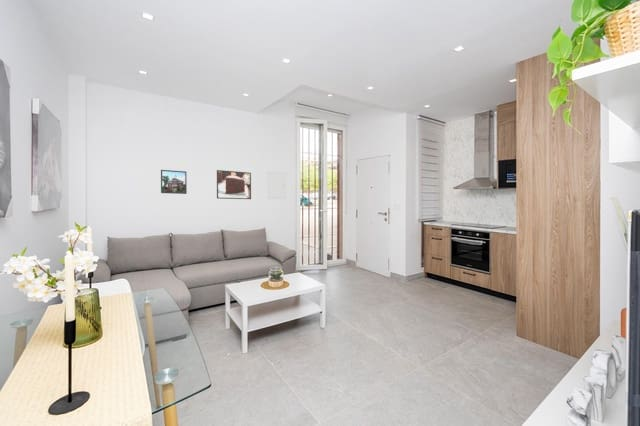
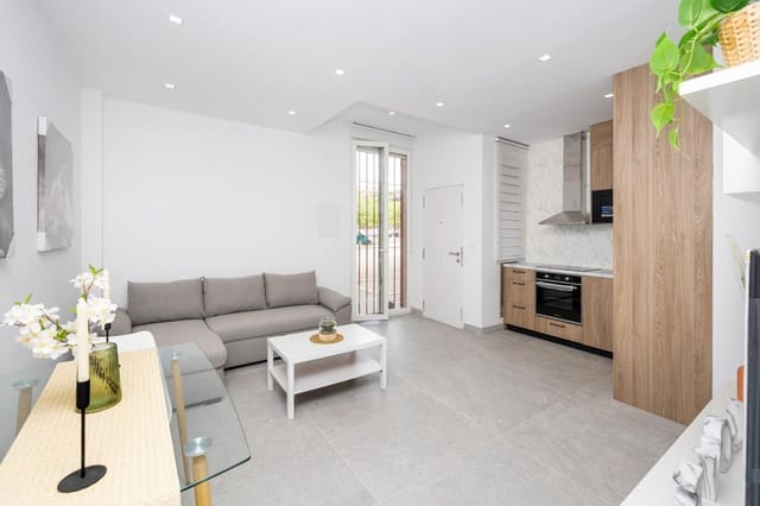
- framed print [216,169,252,200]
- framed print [160,169,188,195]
